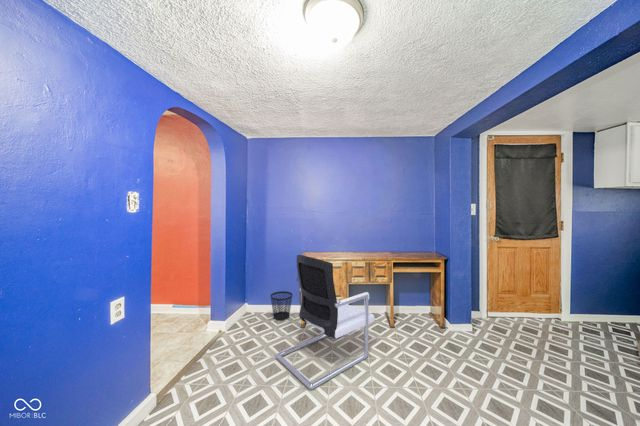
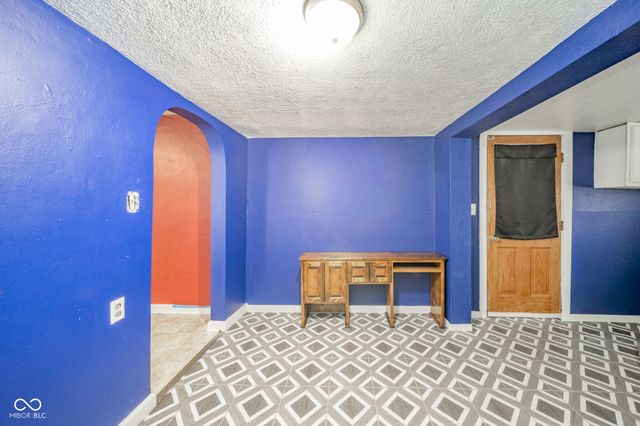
- office chair [275,254,375,390]
- wastebasket [270,290,293,321]
